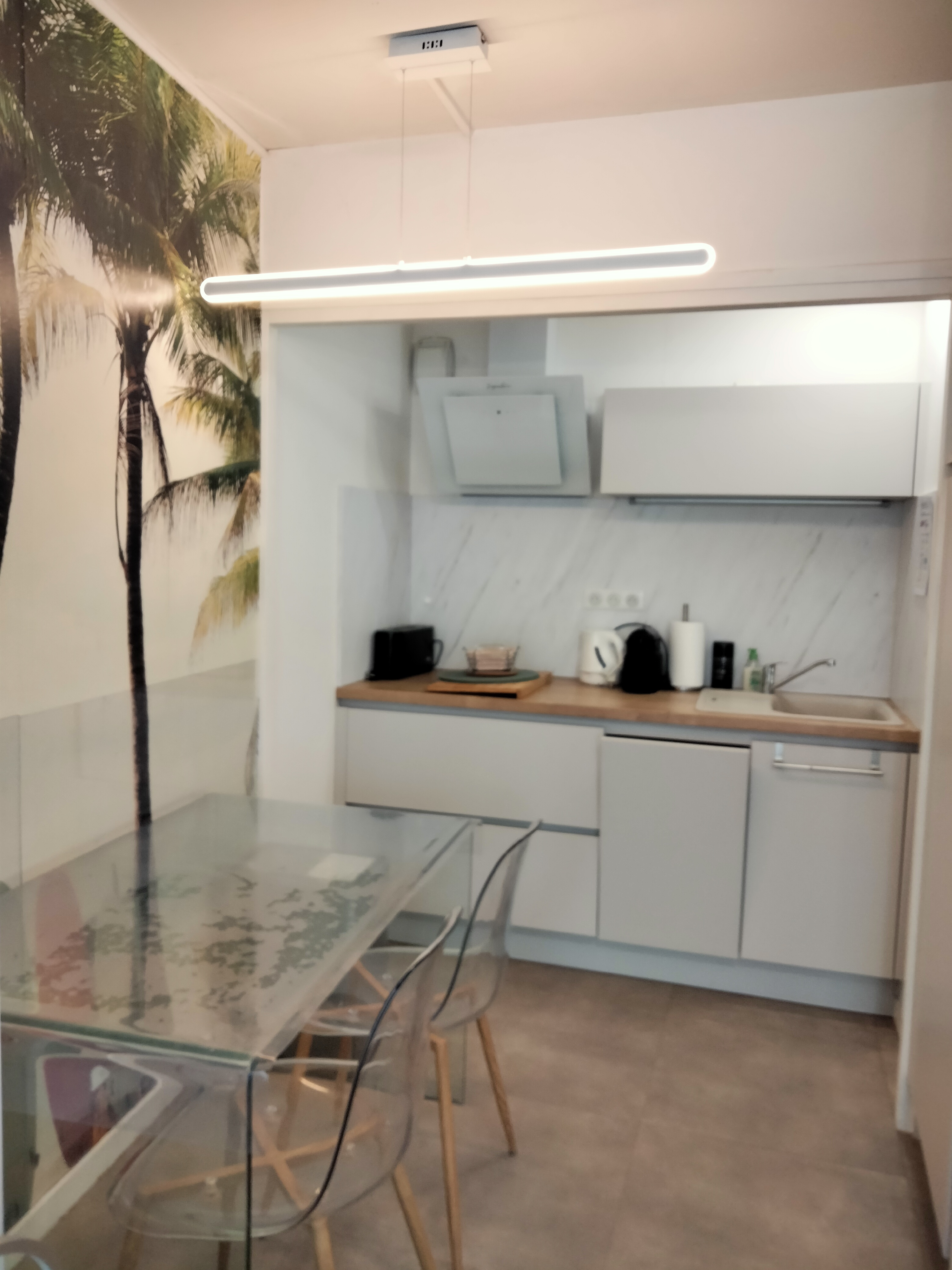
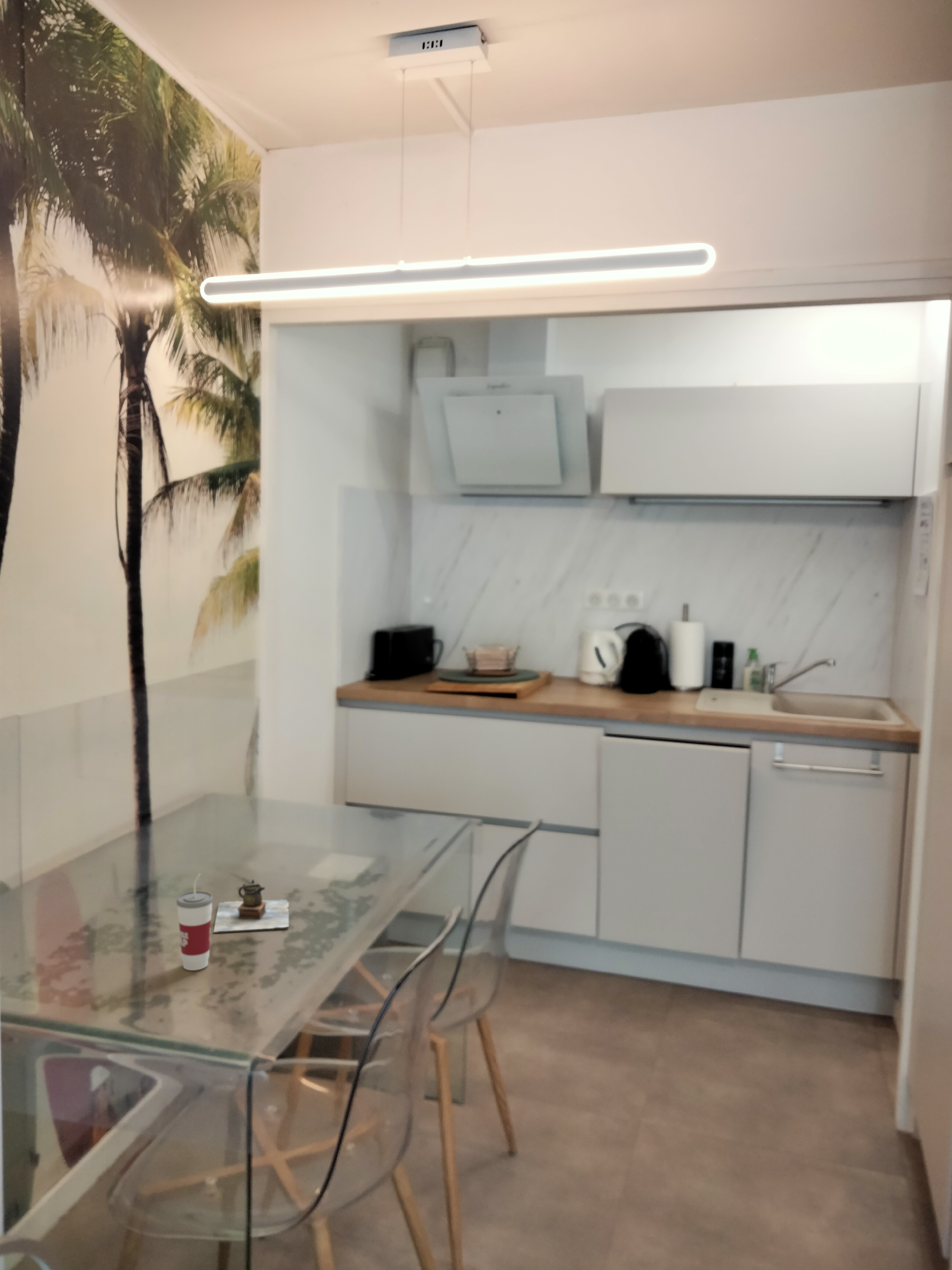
+ teapot [213,879,289,932]
+ cup [176,873,213,970]
